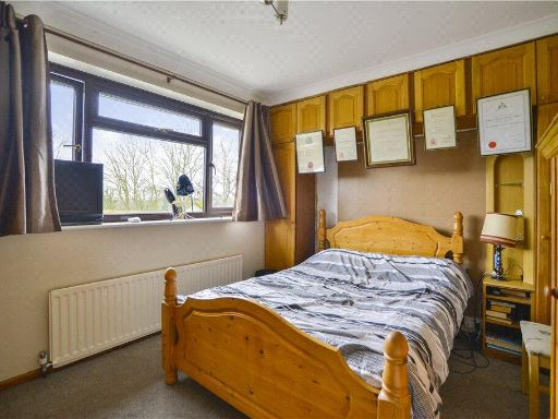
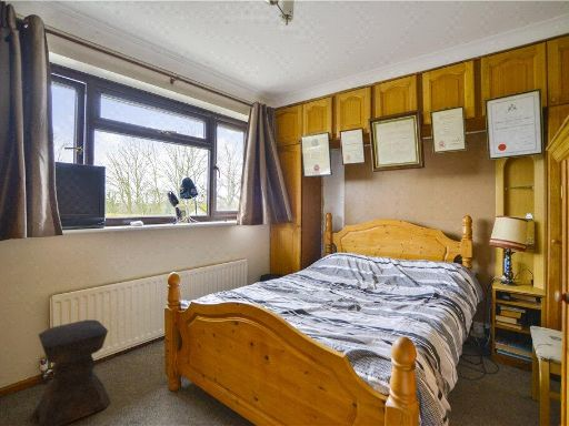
+ stool [36,318,111,426]
